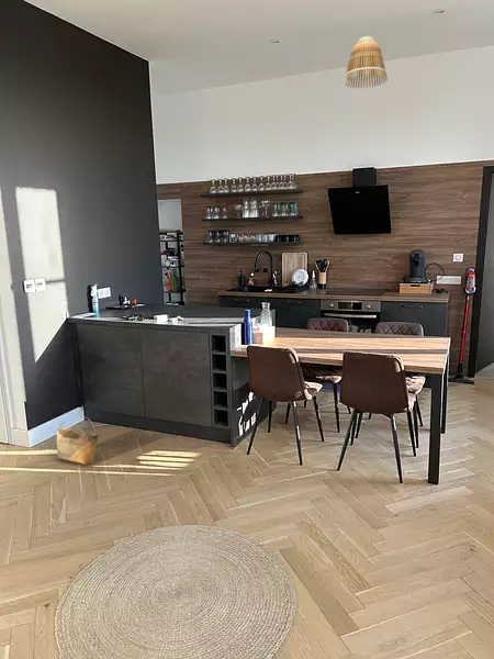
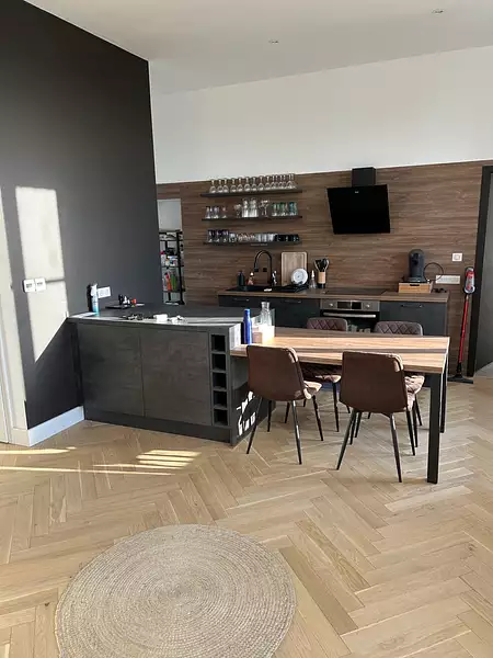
- lamp shade [343,35,389,89]
- basket [55,416,100,466]
